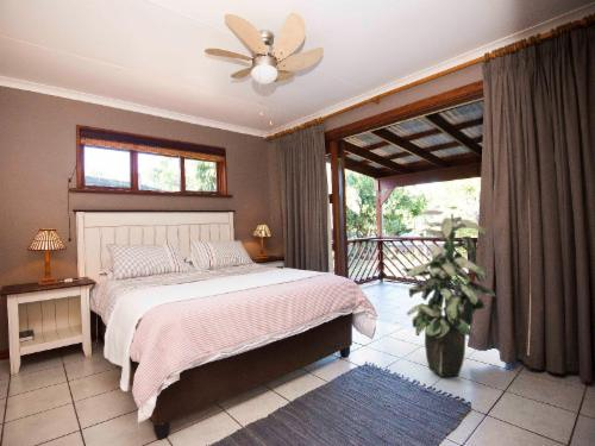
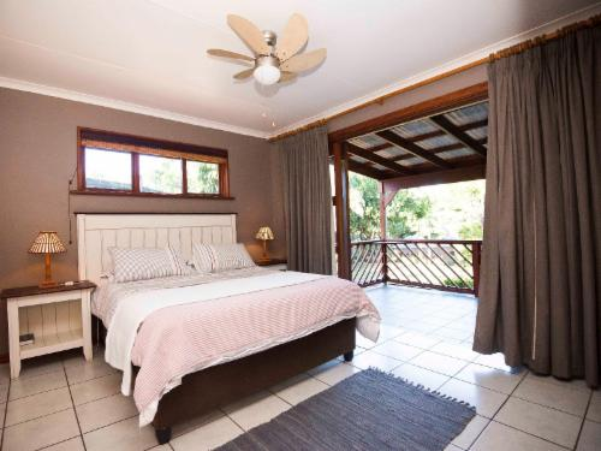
- indoor plant [401,209,497,378]
